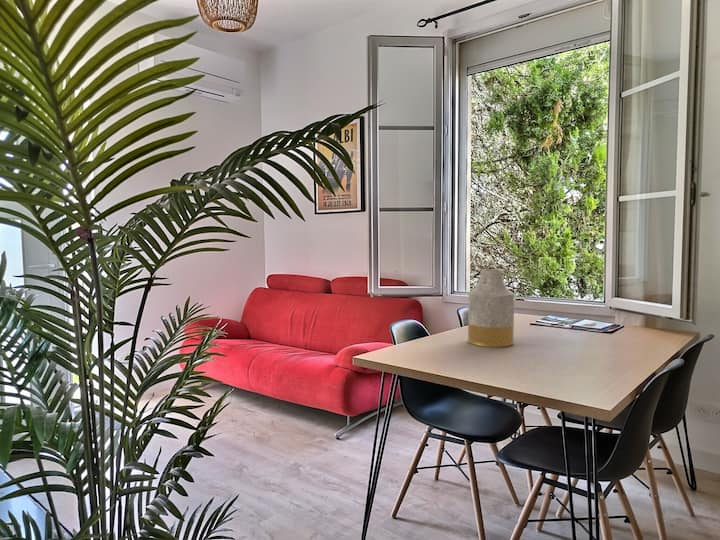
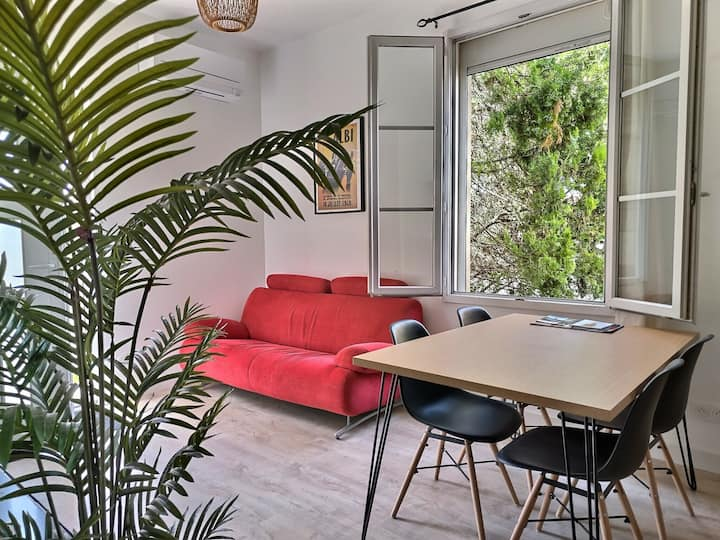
- vase [467,268,515,348]
